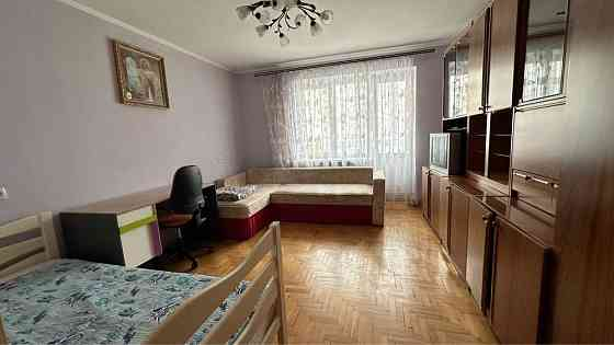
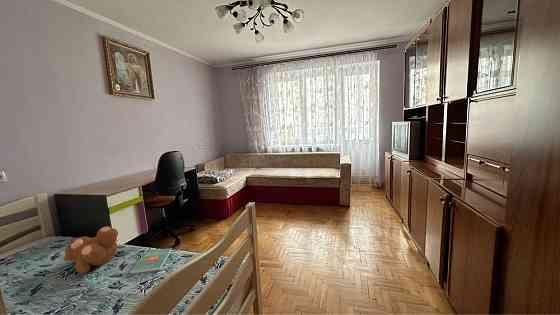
+ book [129,247,173,275]
+ teddy bear [62,225,119,274]
